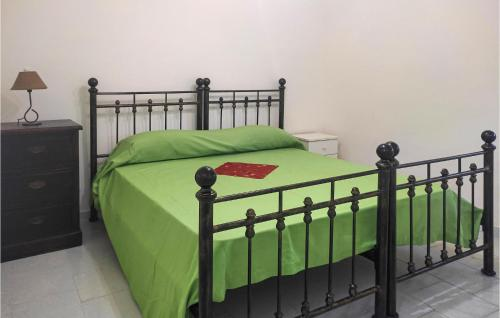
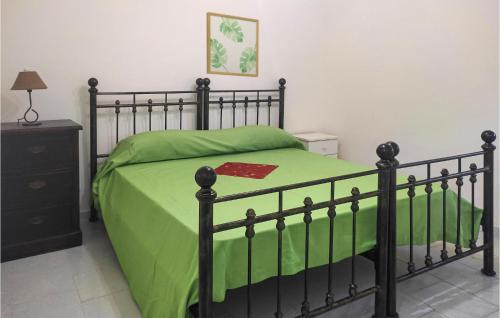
+ wall art [205,11,260,78]
